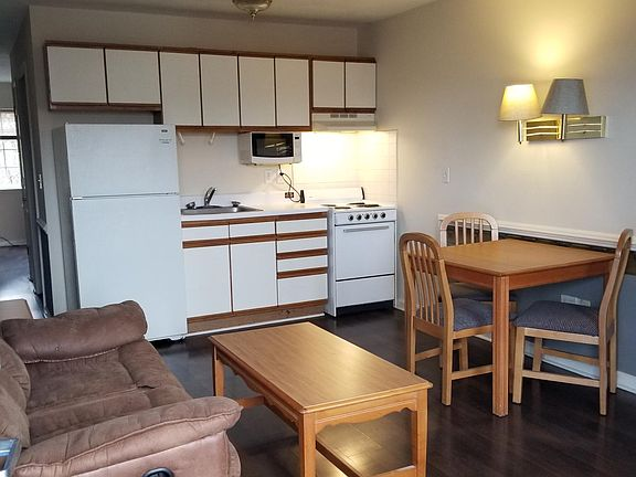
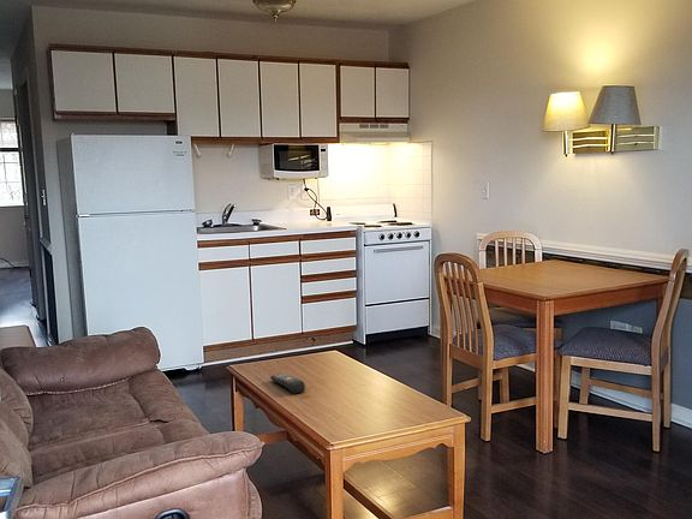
+ remote control [269,372,306,394]
